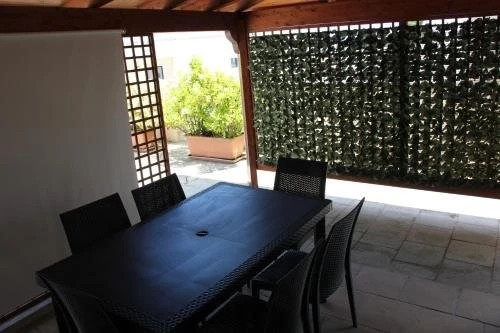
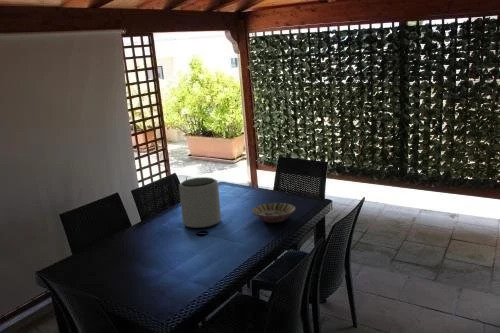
+ serving bowl [251,202,297,224]
+ plant pot [178,176,222,229]
